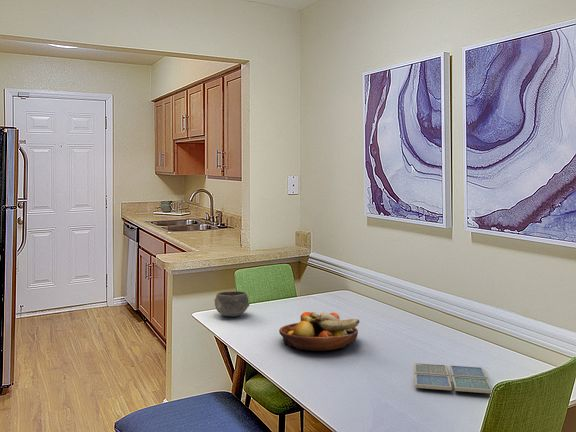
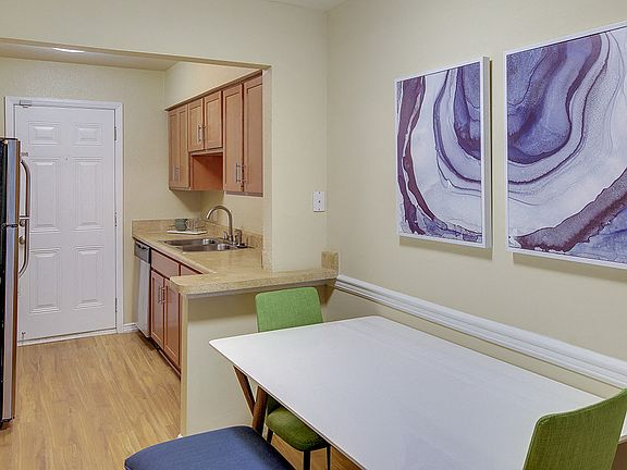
- drink coaster [413,362,493,394]
- fruit bowl [278,311,361,352]
- bowl [213,290,251,318]
